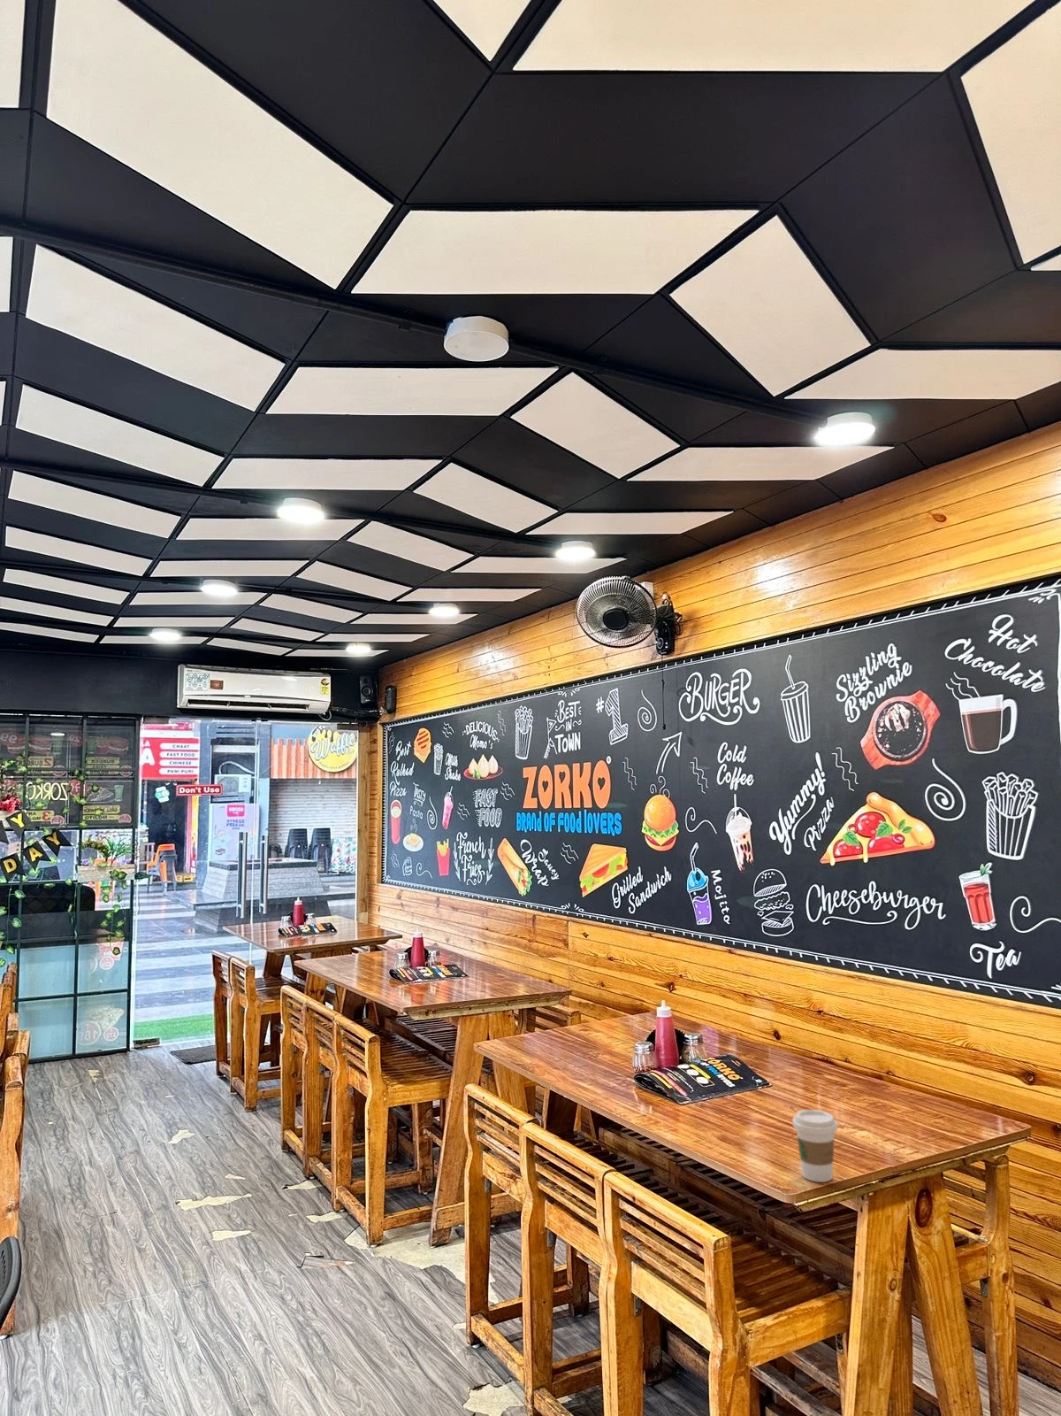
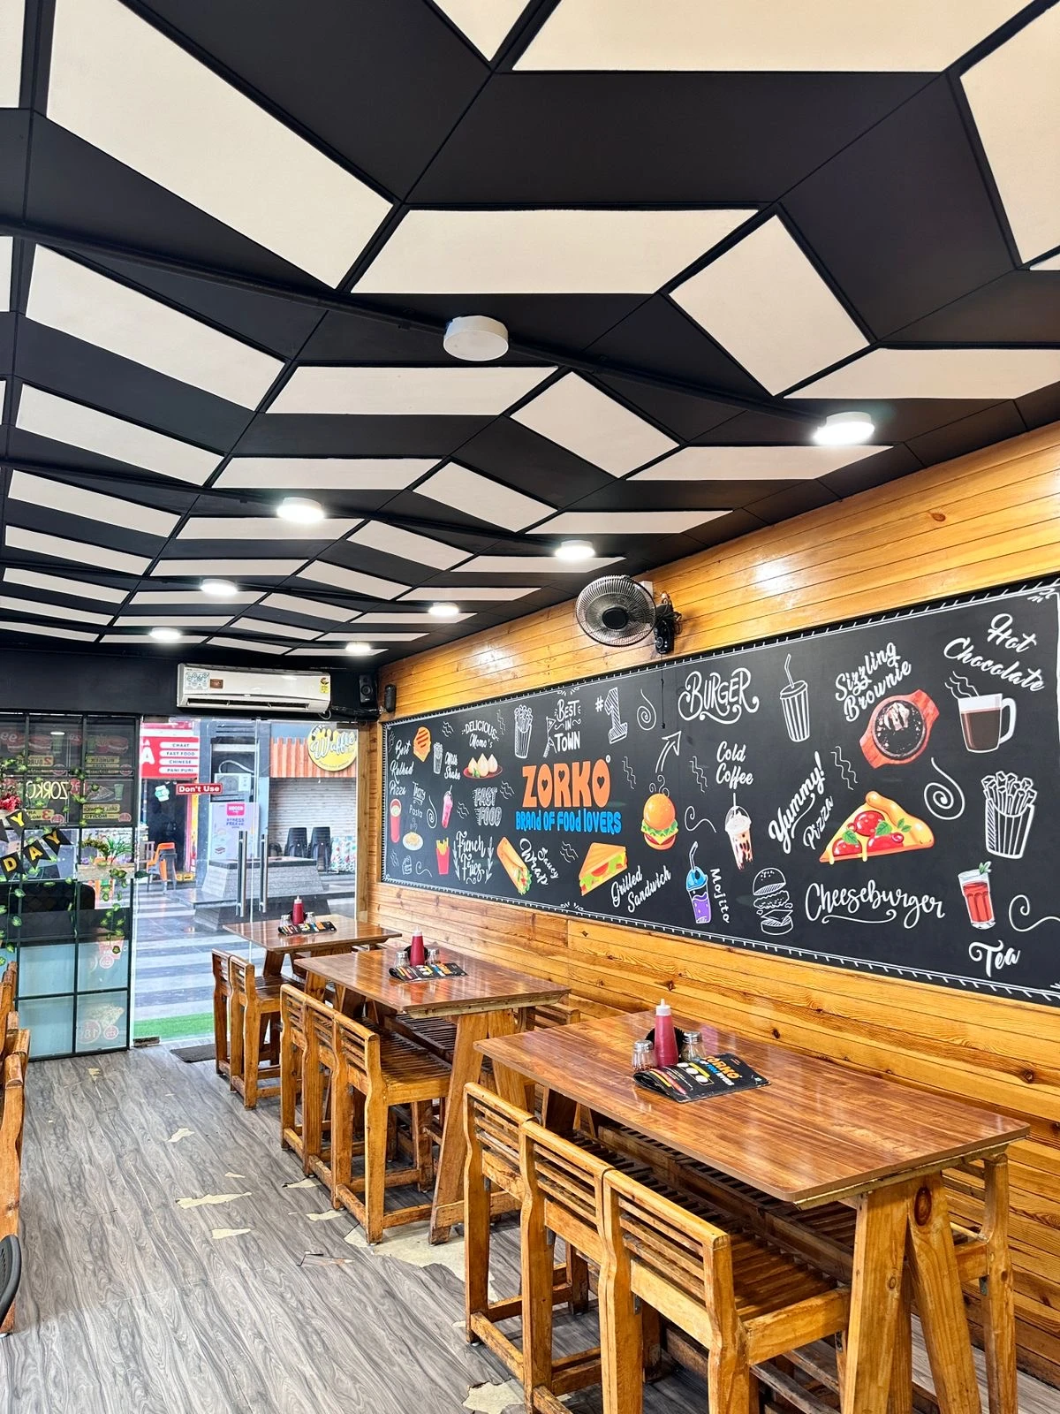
- coffee cup [791,1109,838,1183]
